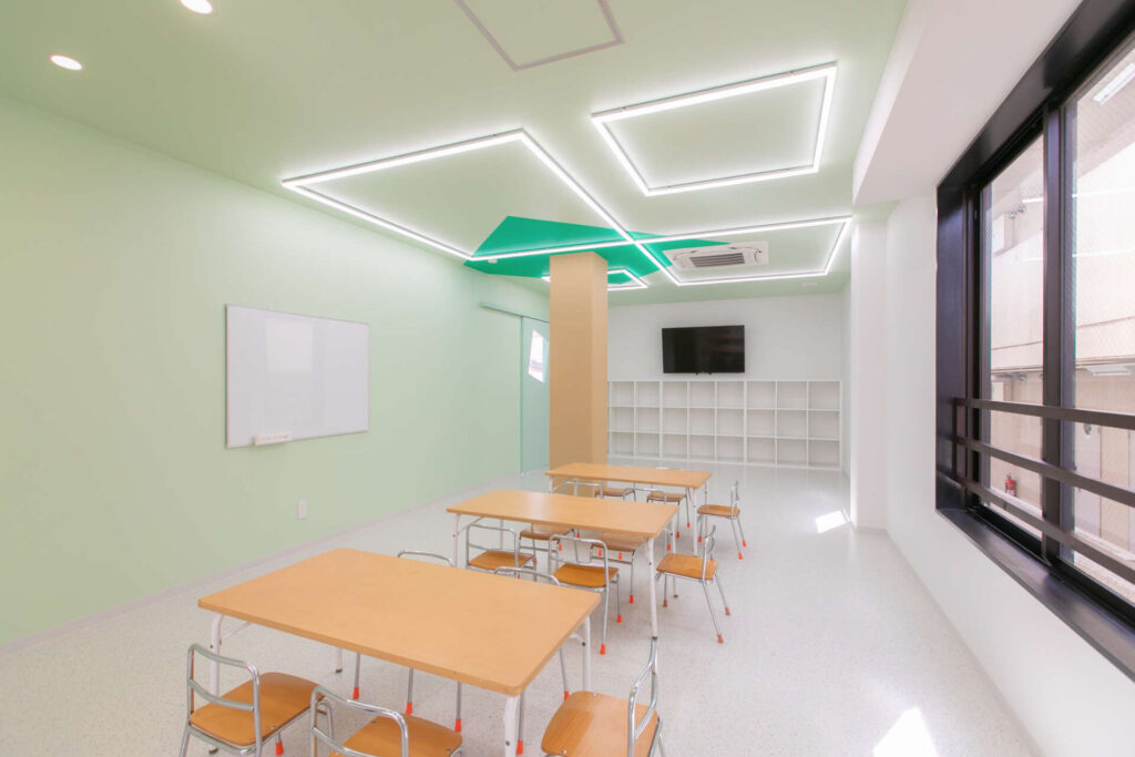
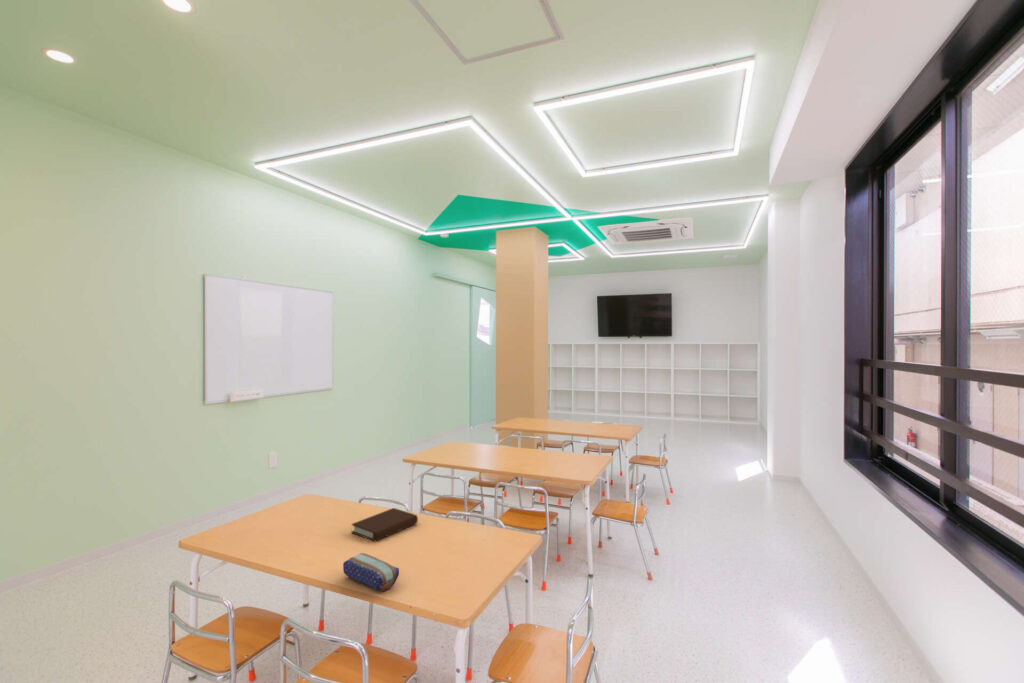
+ pencil case [342,552,400,592]
+ book [350,507,419,542]
